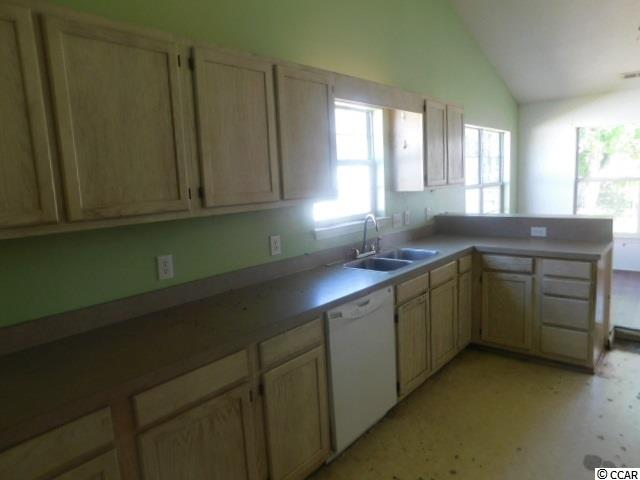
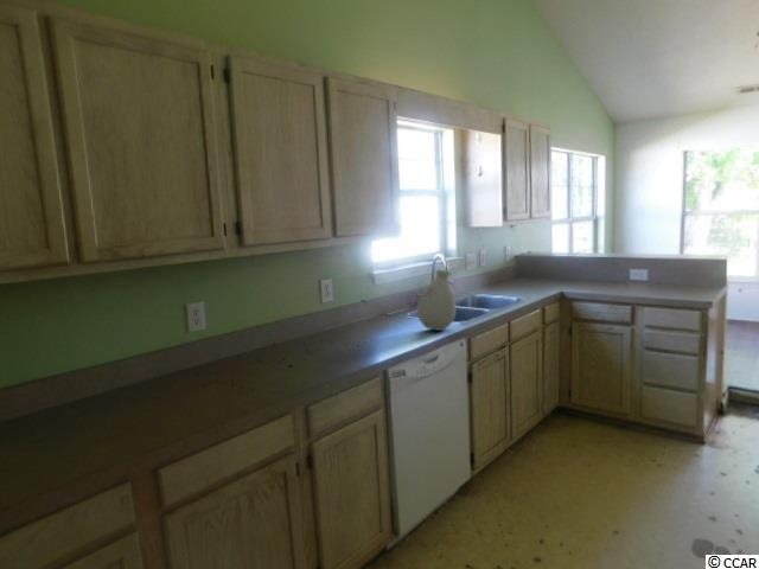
+ vase [415,268,457,332]
